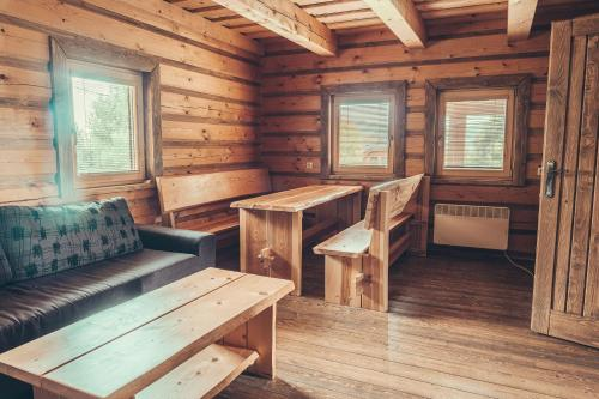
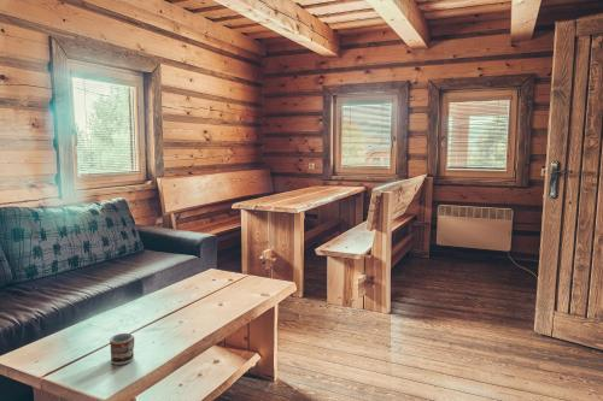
+ cup [109,332,135,366]
